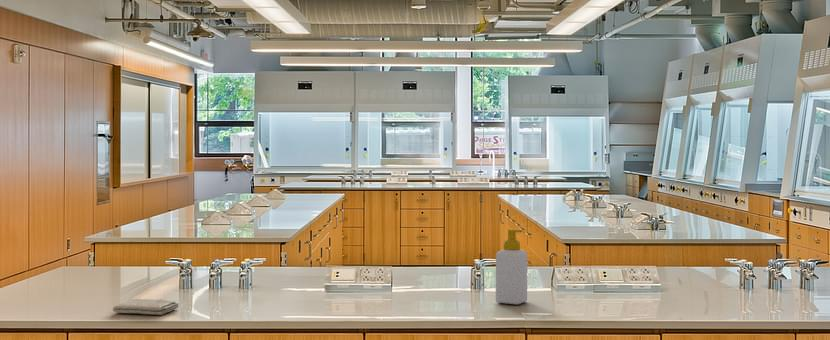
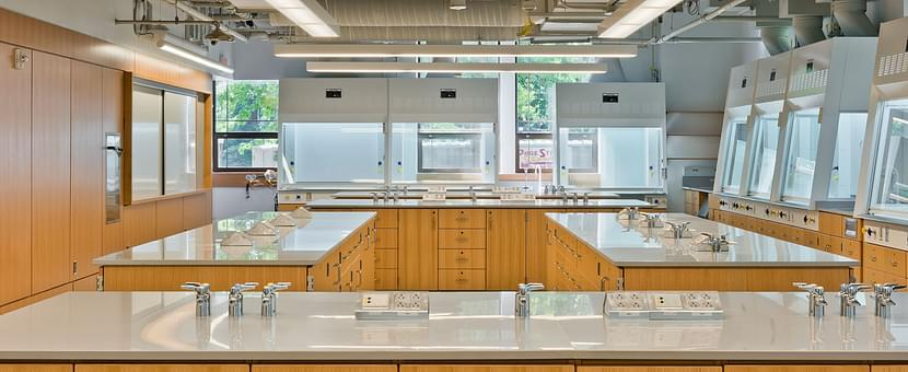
- soap bottle [495,228,528,305]
- washcloth [112,298,180,316]
